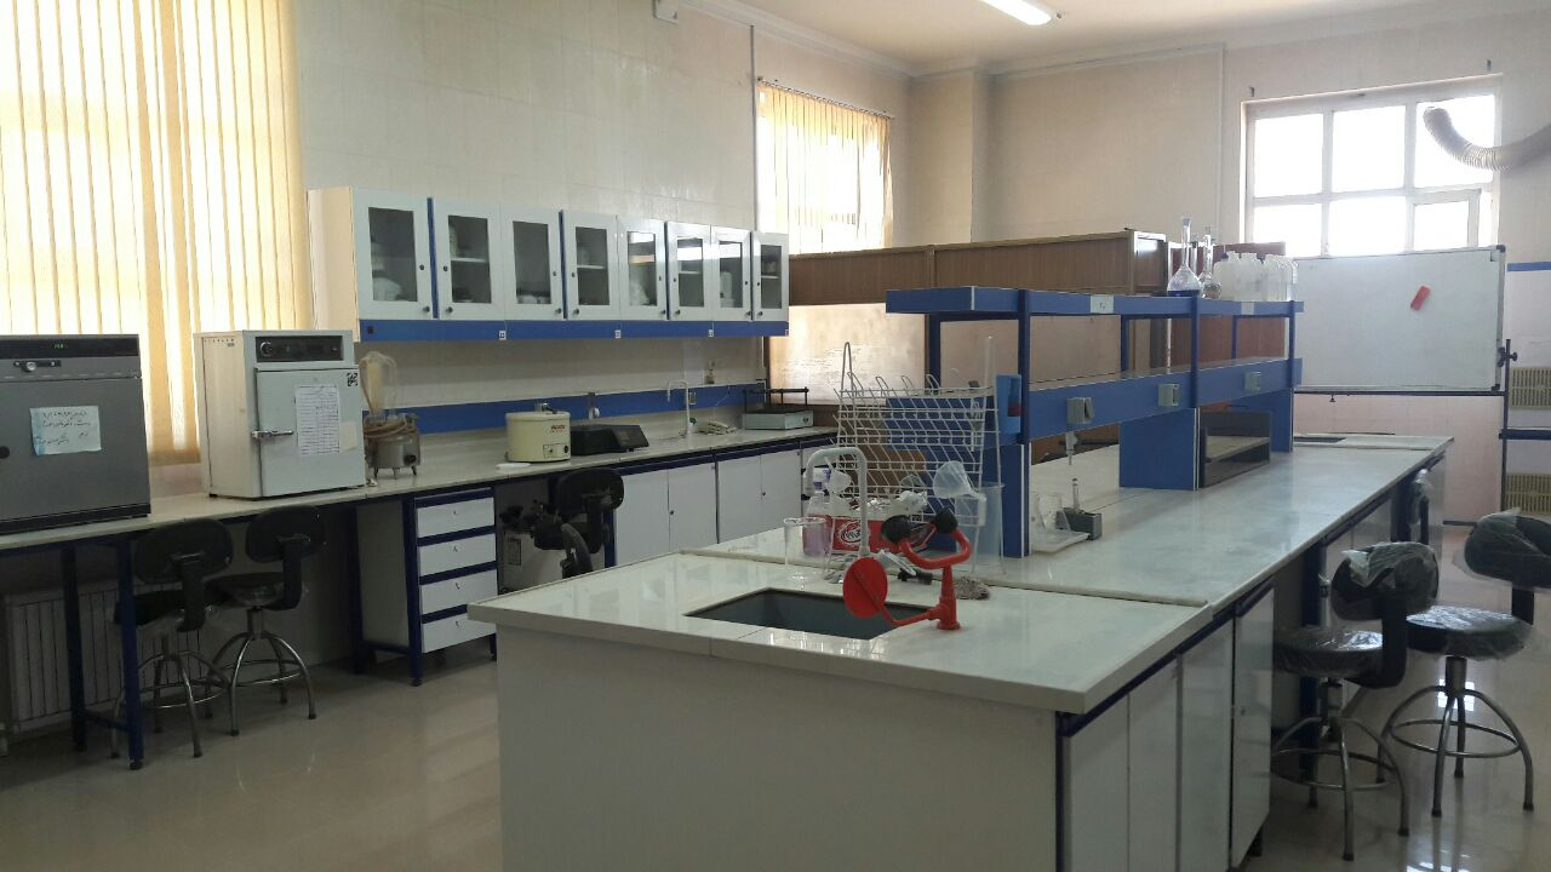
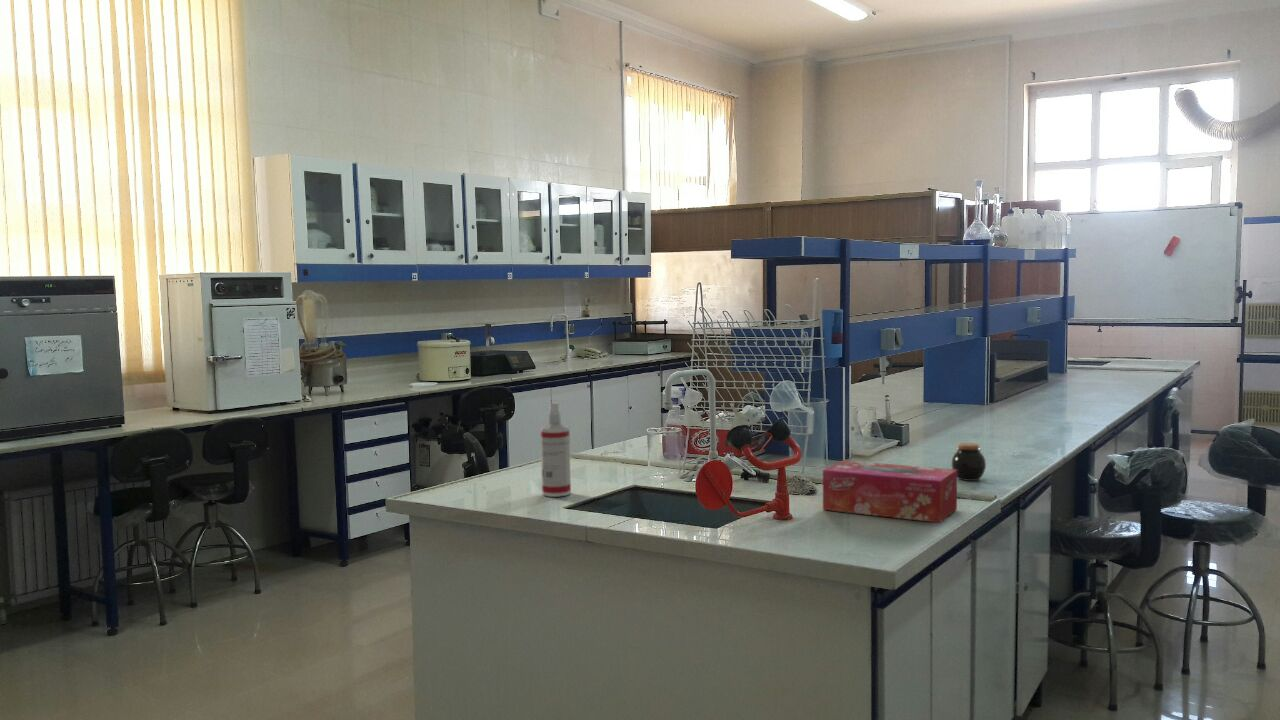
+ jar [951,442,987,482]
+ tissue box [822,459,958,524]
+ spray bottle [540,401,572,498]
